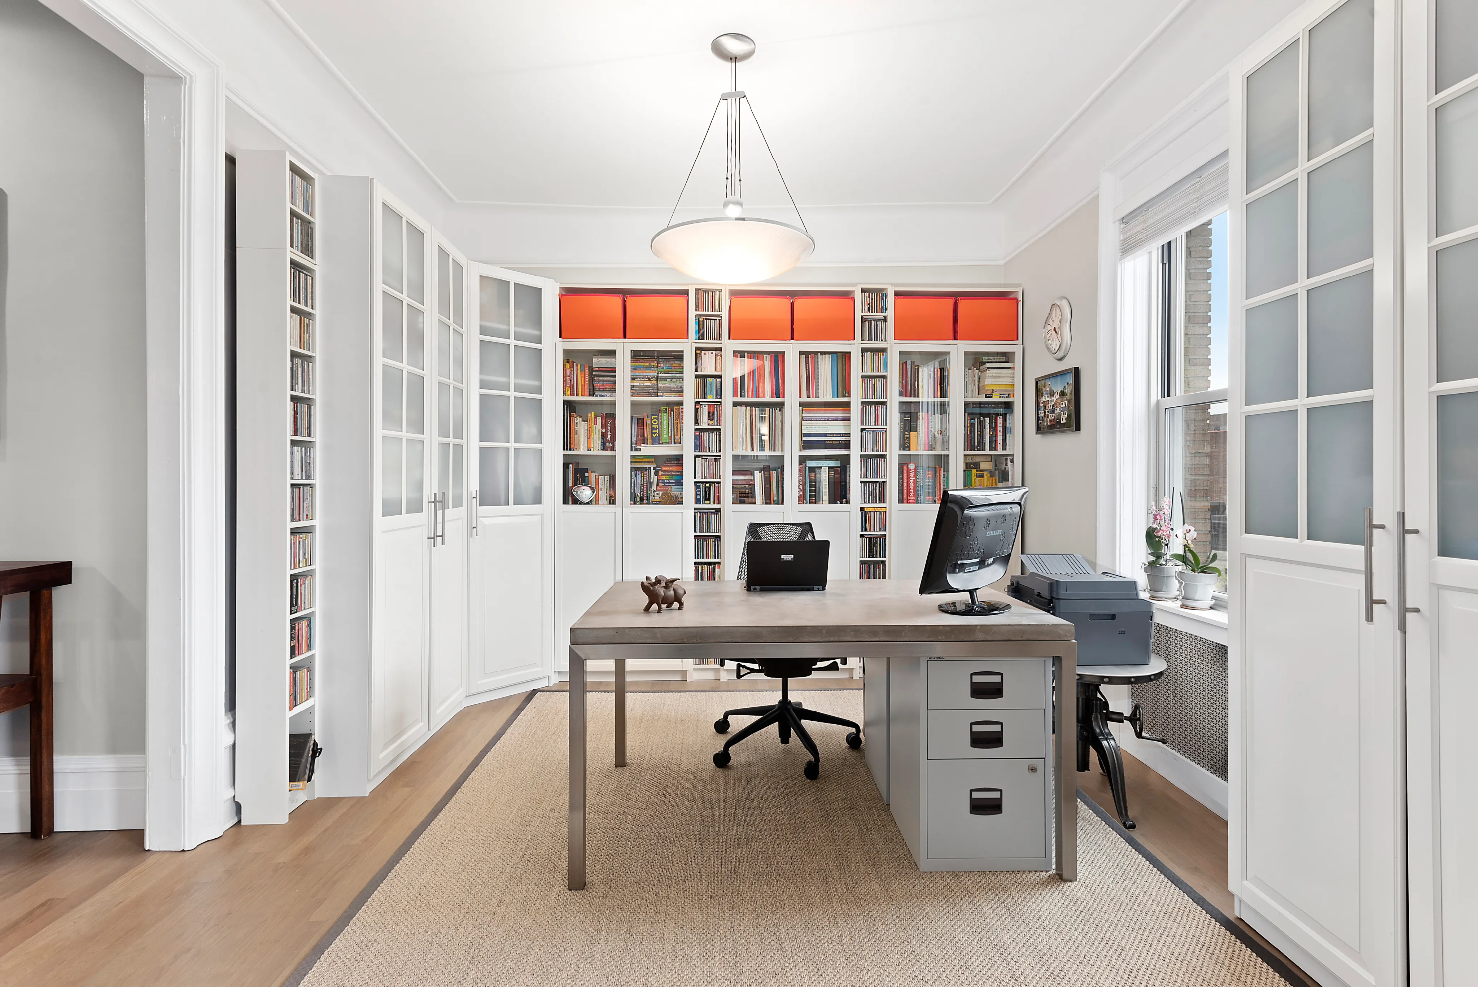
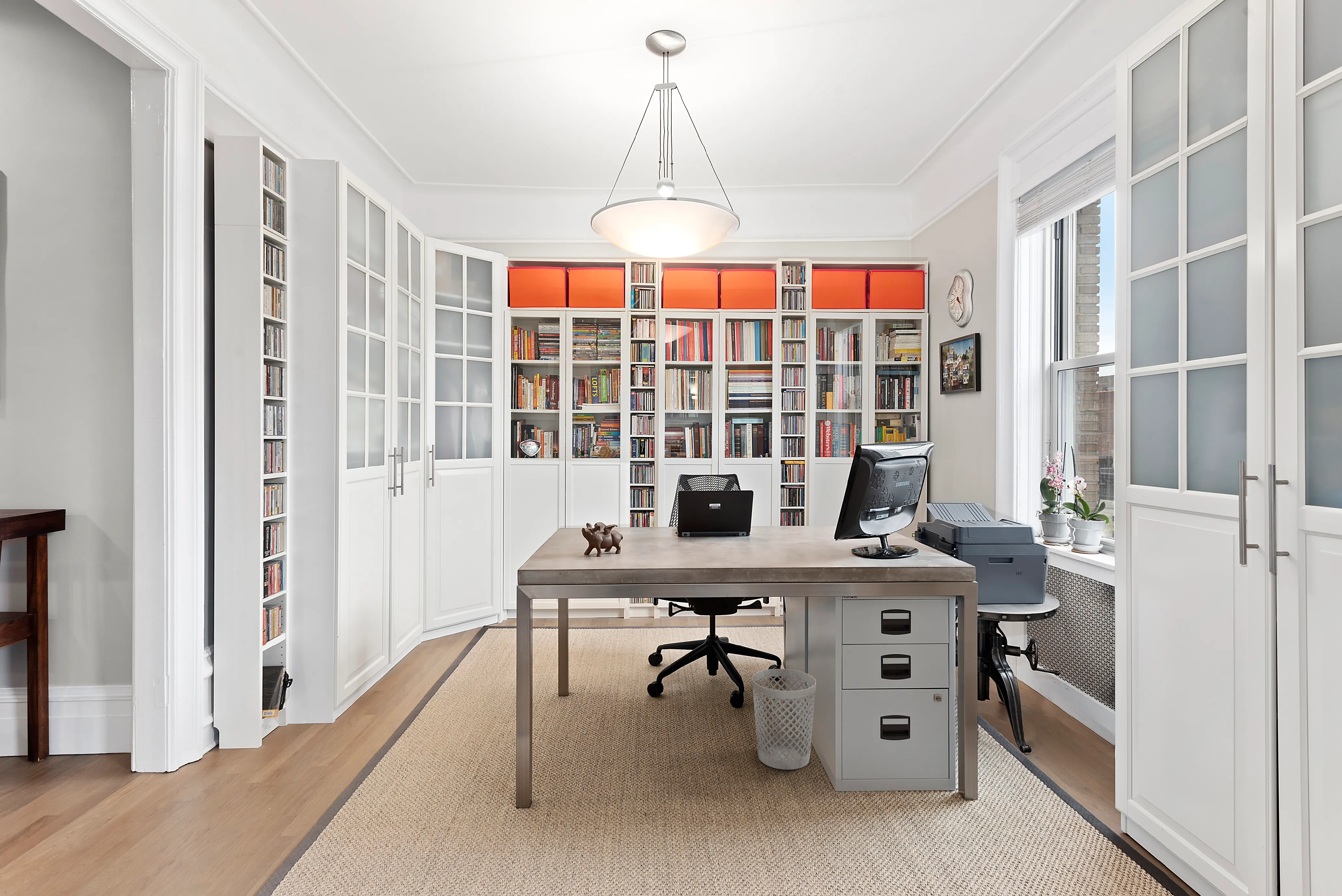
+ wastebasket [752,669,816,770]
